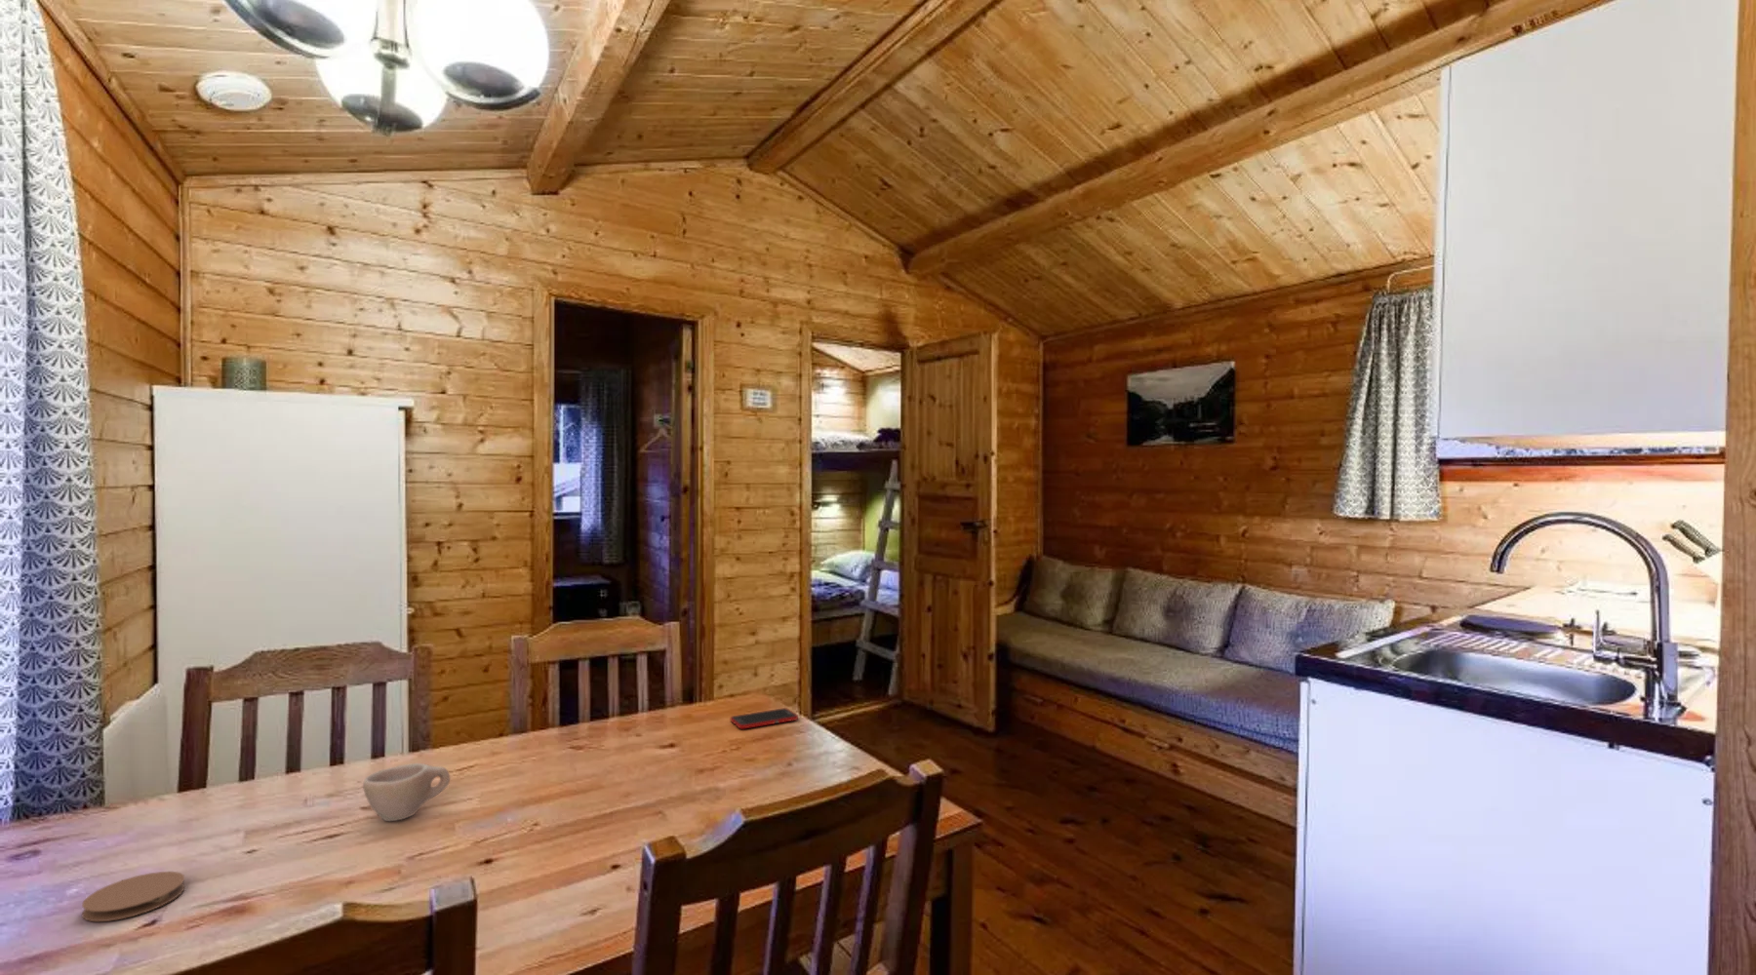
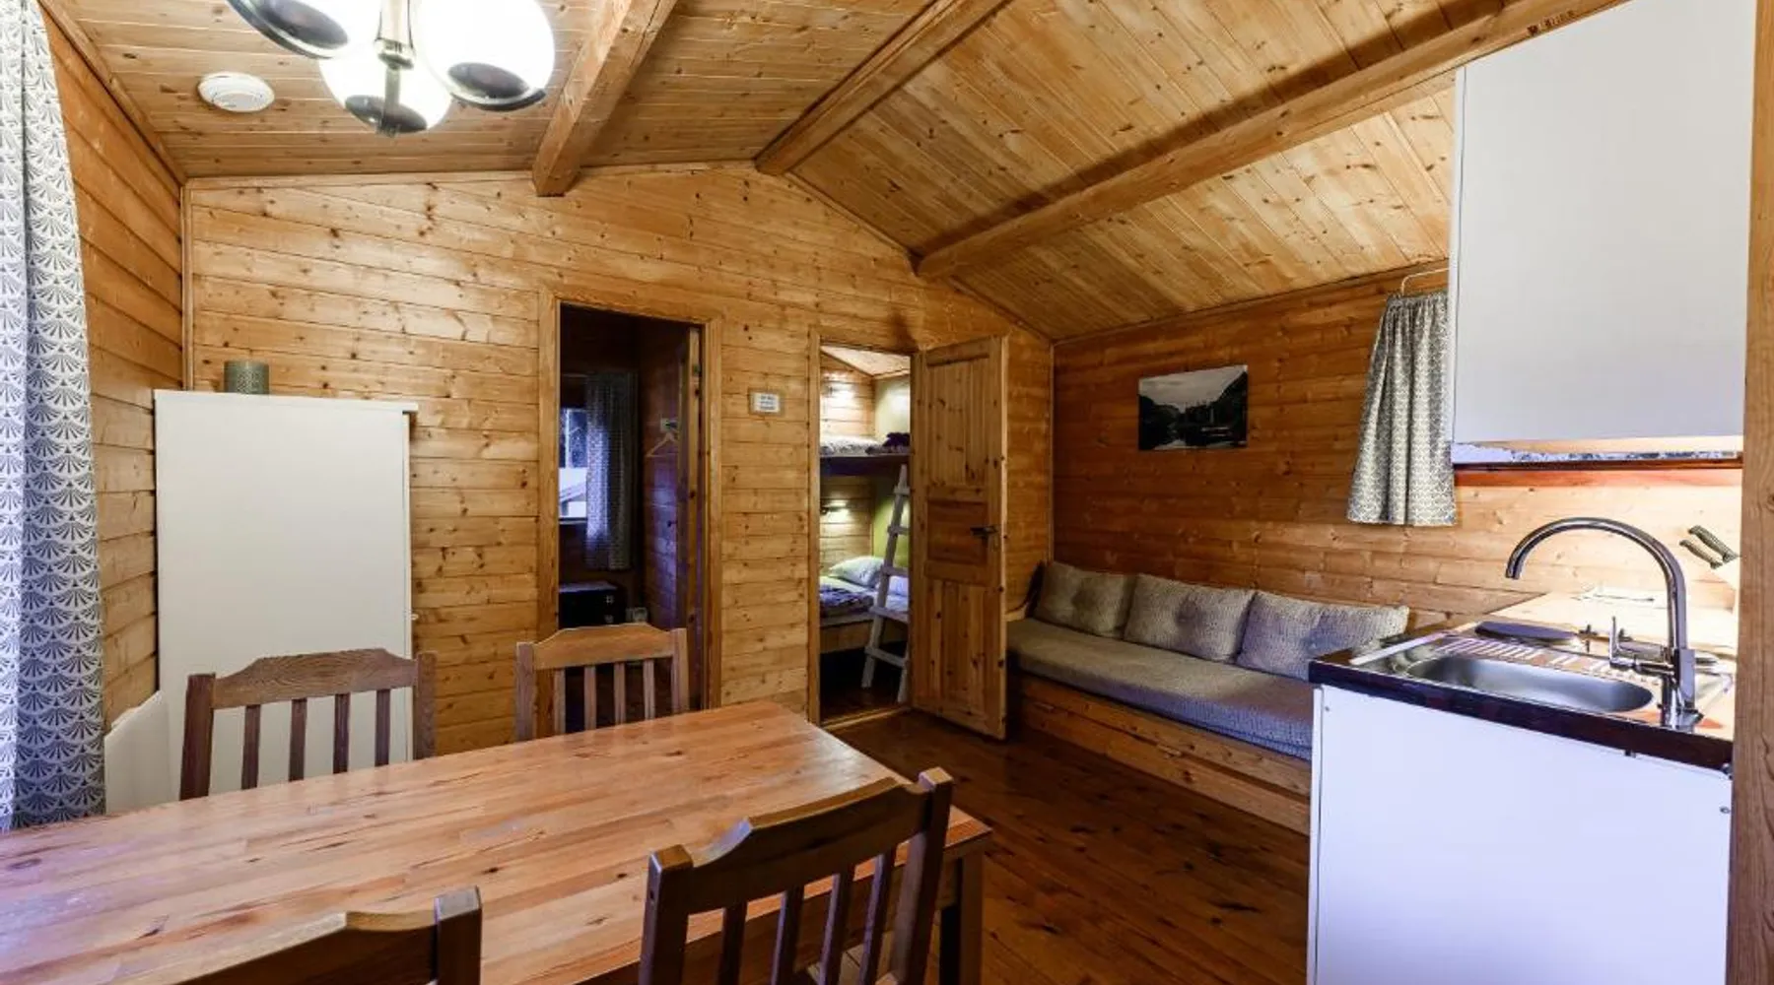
- cell phone [730,707,799,730]
- cup [362,762,450,823]
- coaster [80,871,185,922]
